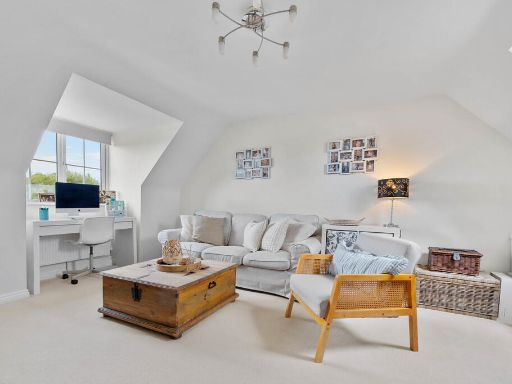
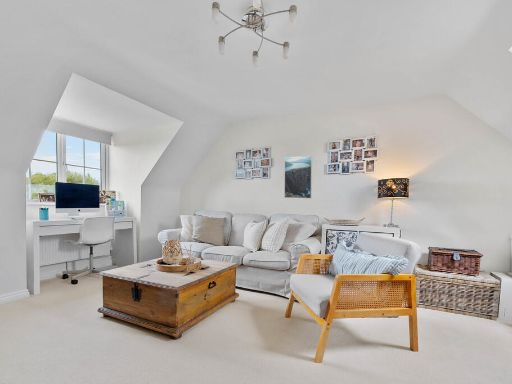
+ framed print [283,155,313,199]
